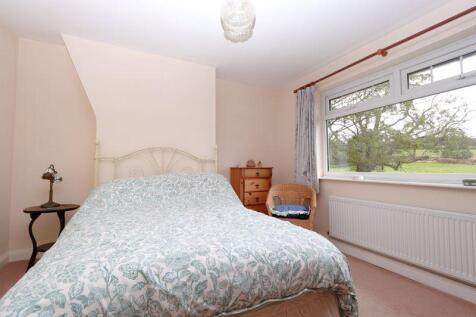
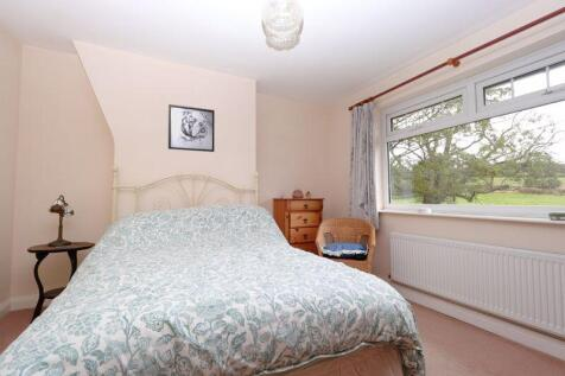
+ wall art [167,103,216,153]
